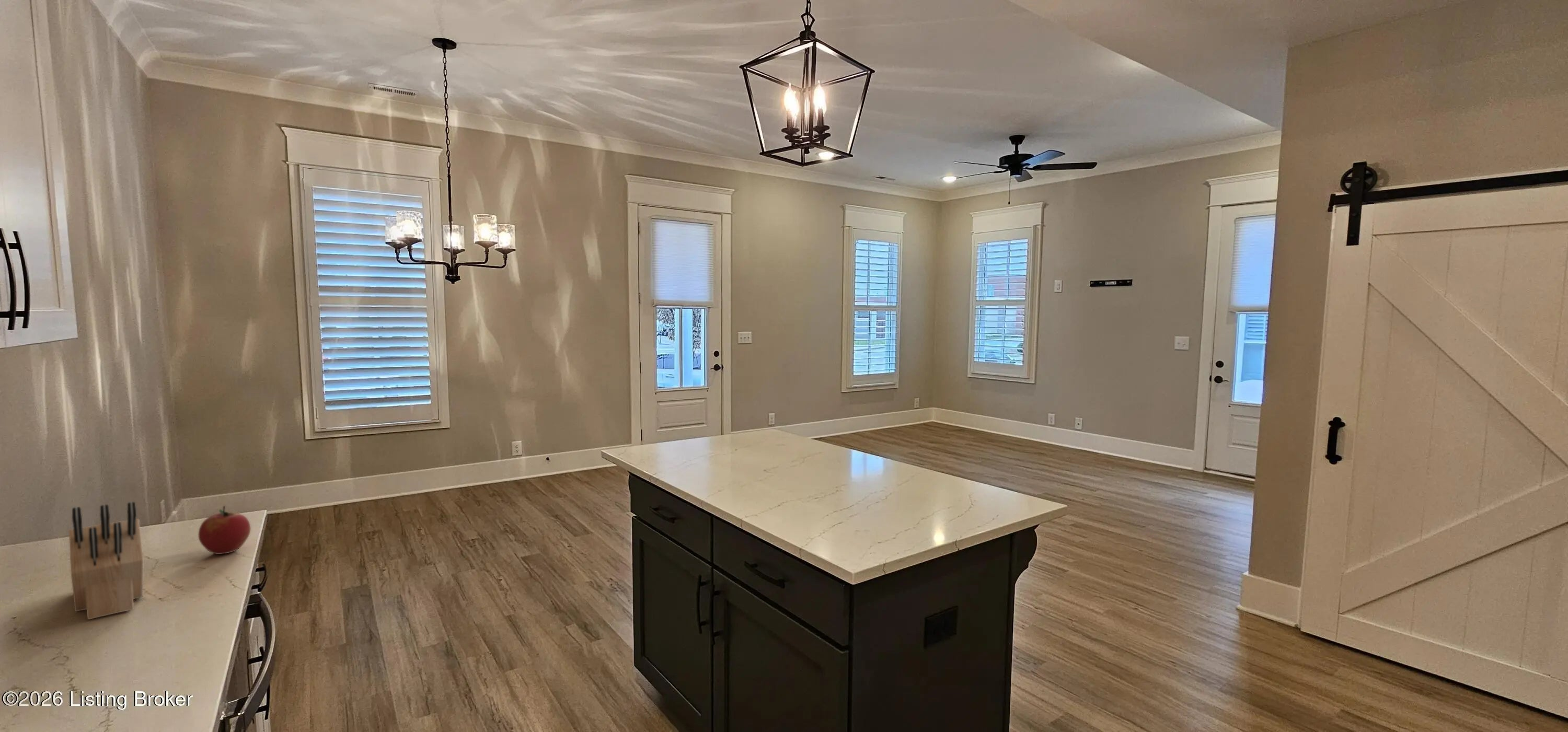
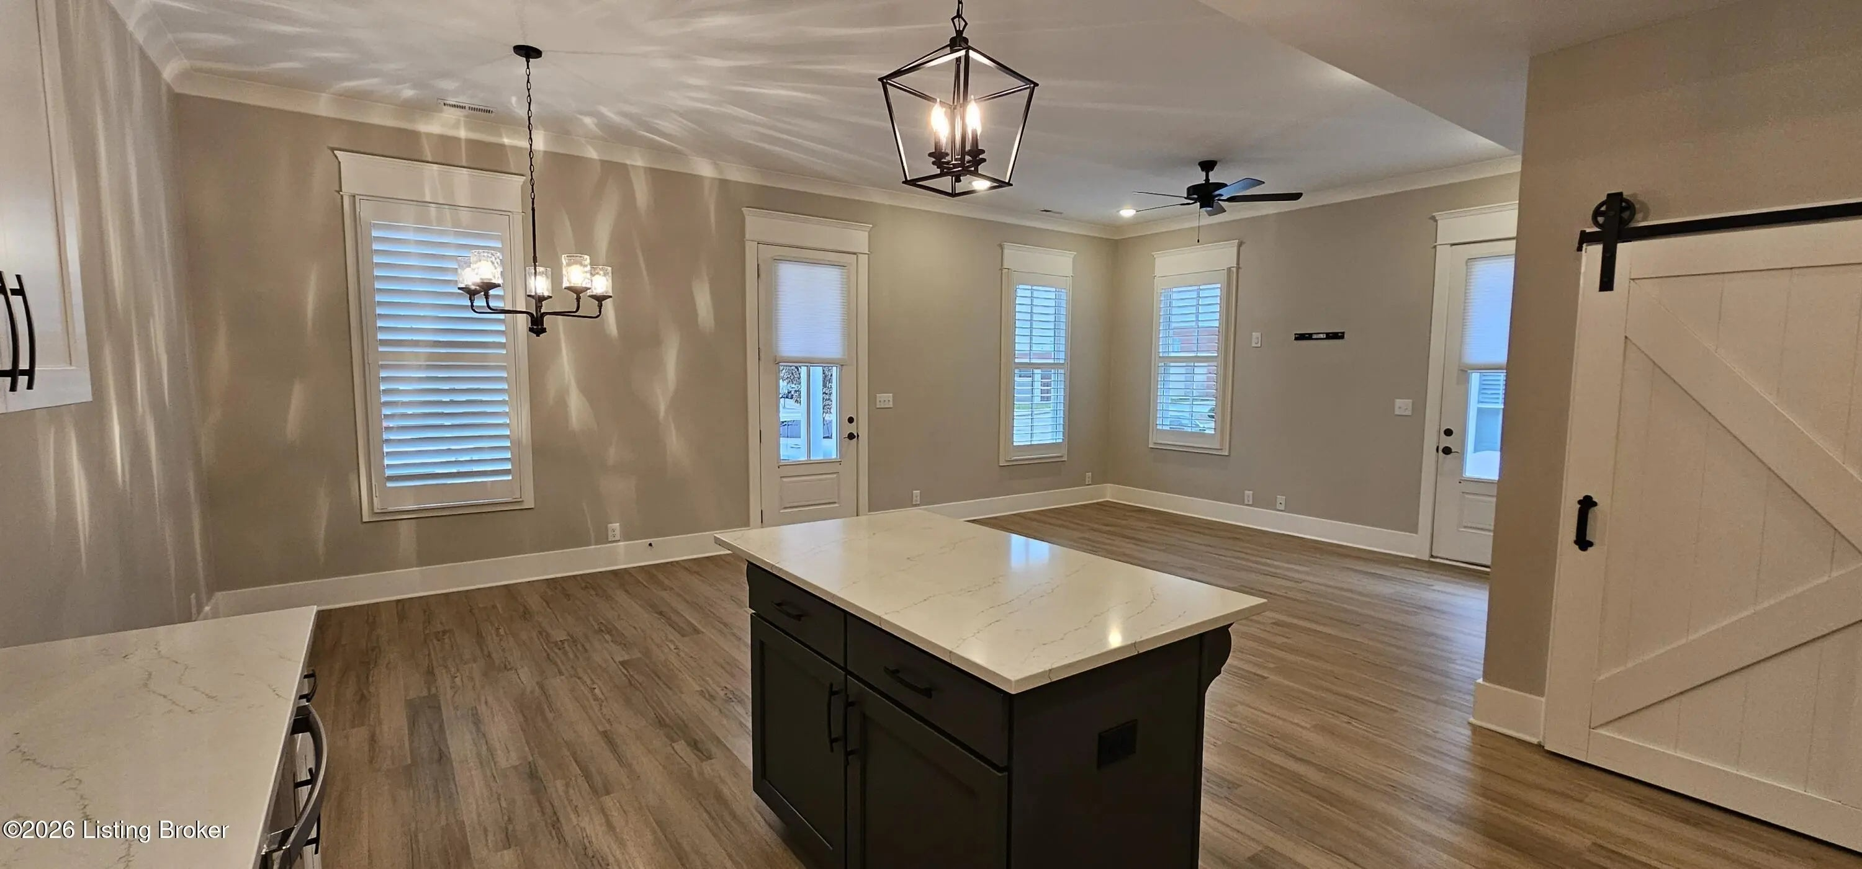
- knife block [68,501,144,620]
- apple [198,505,251,555]
